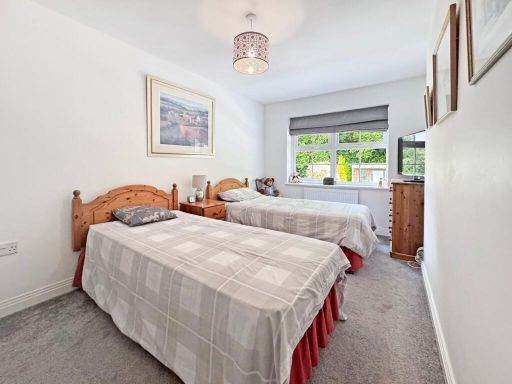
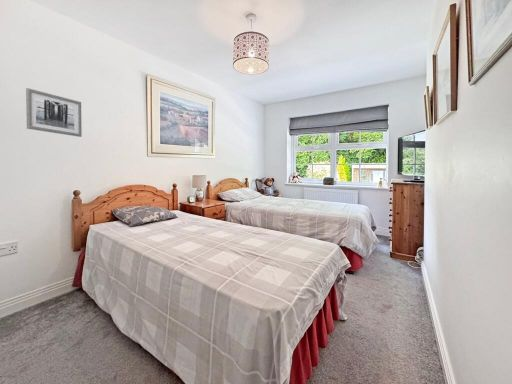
+ wall art [25,87,83,138]
